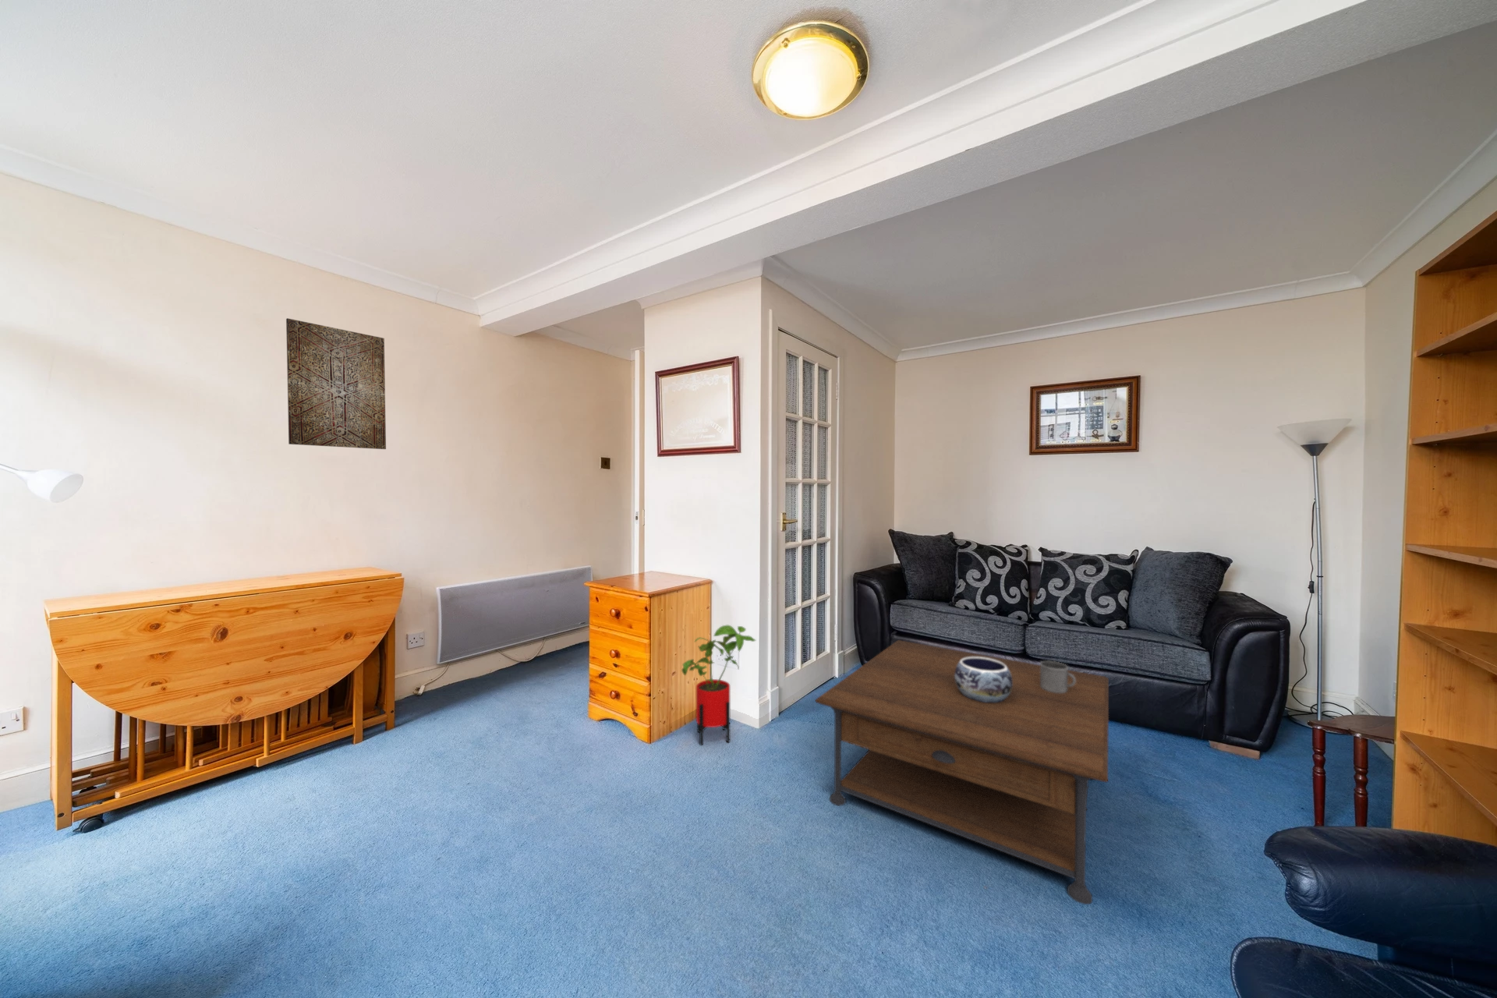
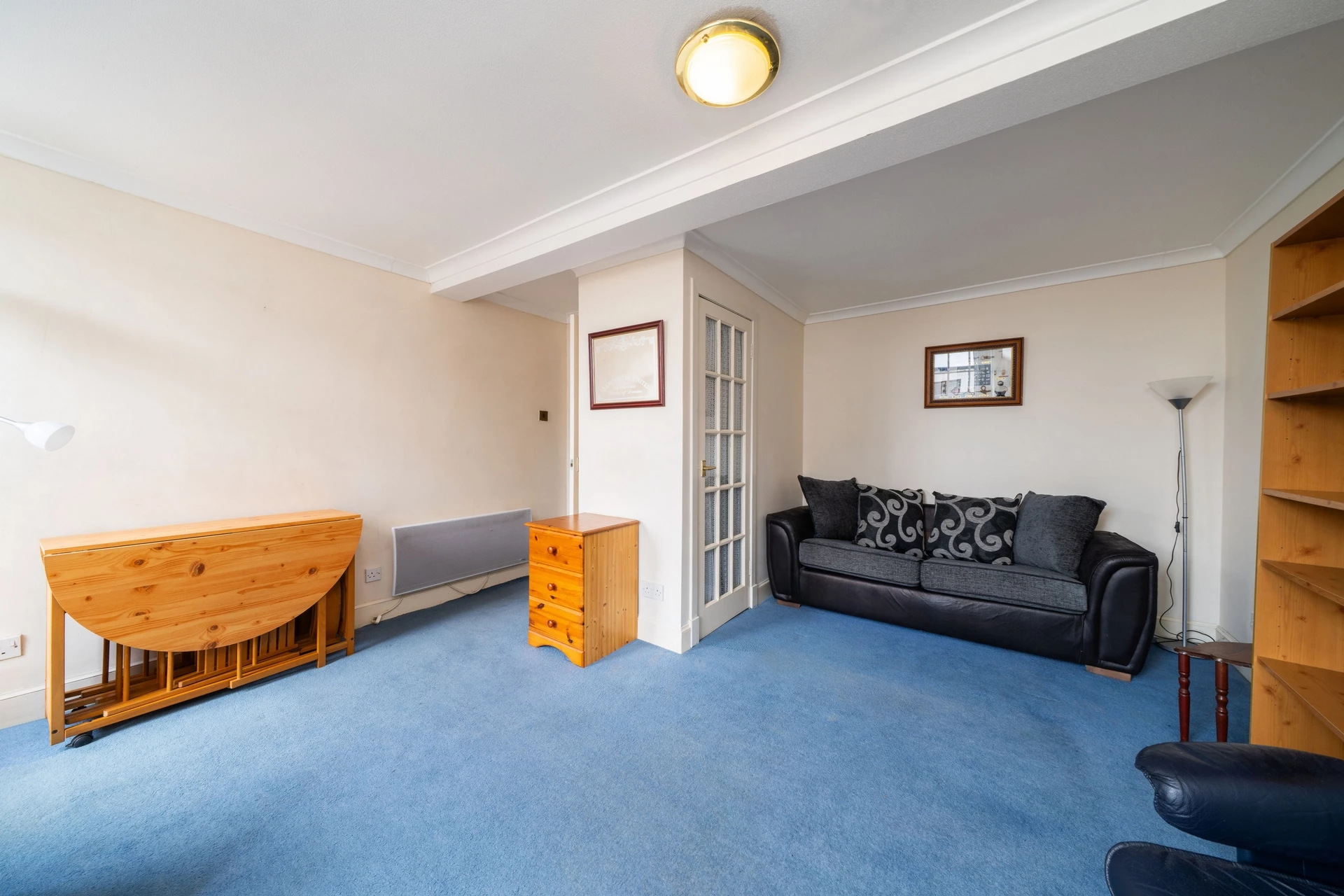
- house plant [681,625,757,746]
- decorative bowl [955,657,1012,703]
- coffee table [814,639,1109,906]
- wall art [285,317,387,450]
- mug [1039,661,1075,693]
